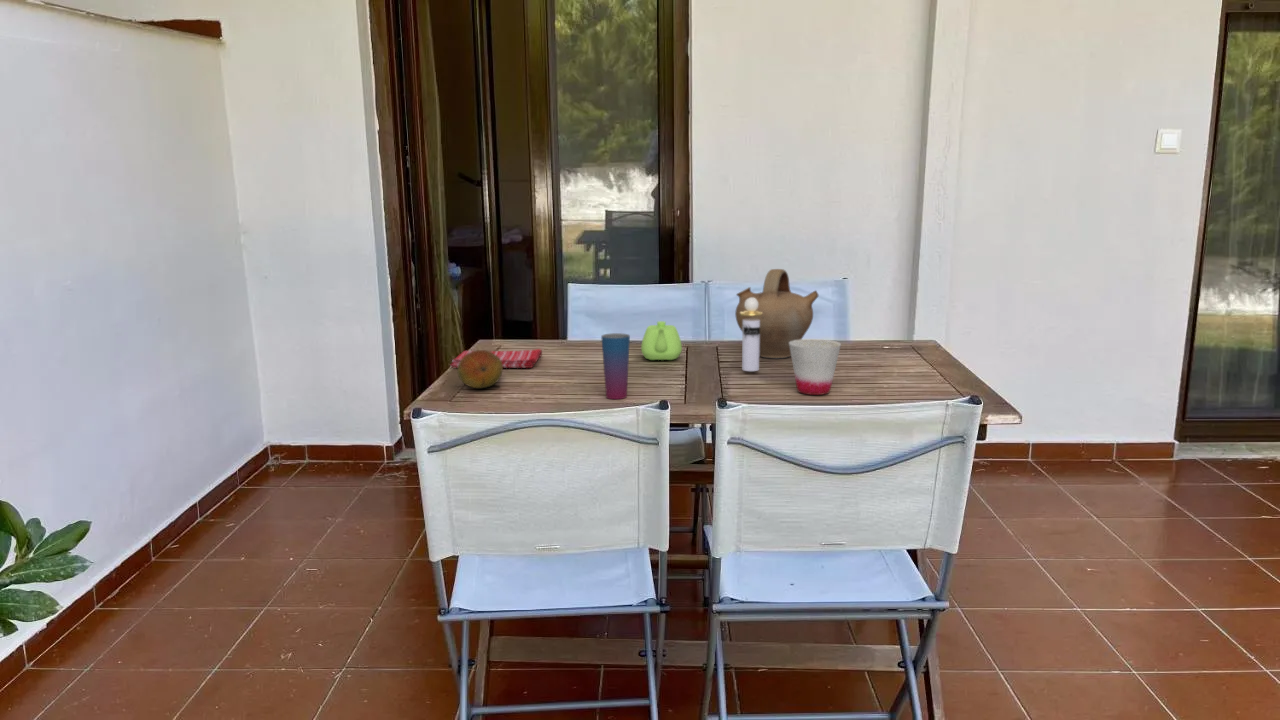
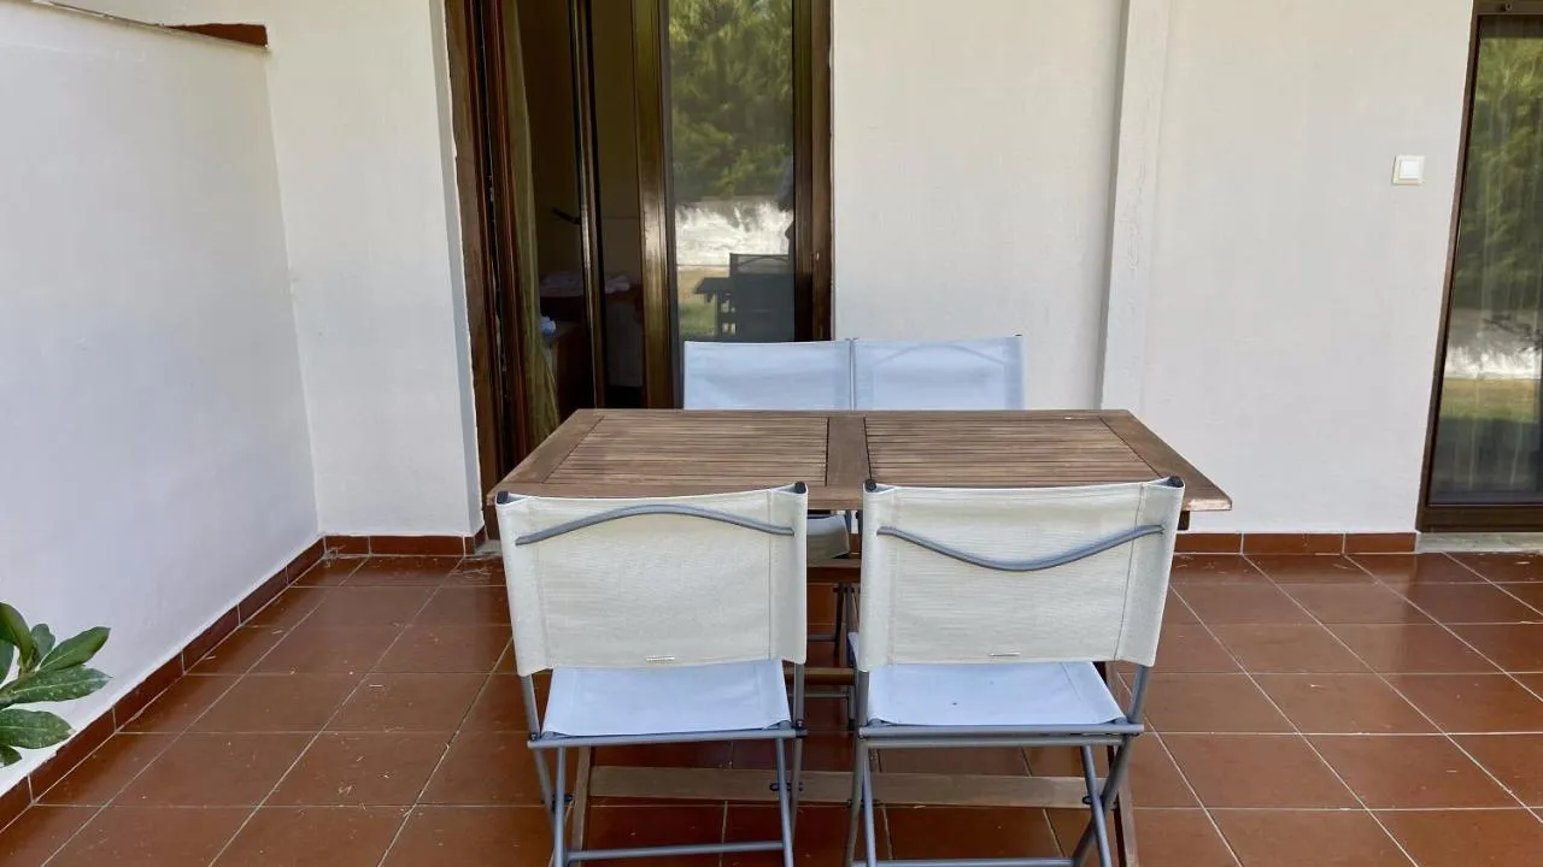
- cup [789,338,842,396]
- jug [734,268,819,359]
- perfume bottle [740,298,762,372]
- teapot [640,320,683,361]
- cup [600,332,631,400]
- dish towel [449,348,543,369]
- fruit [456,349,504,389]
